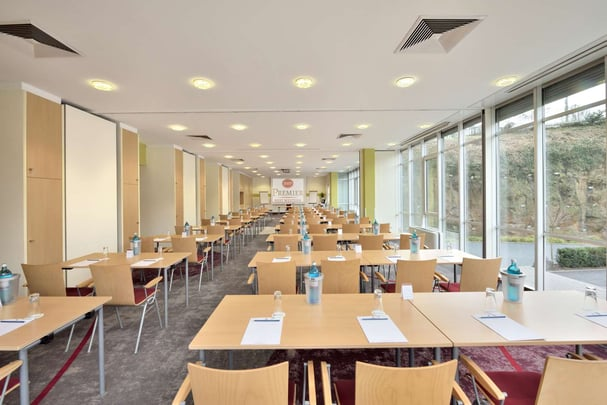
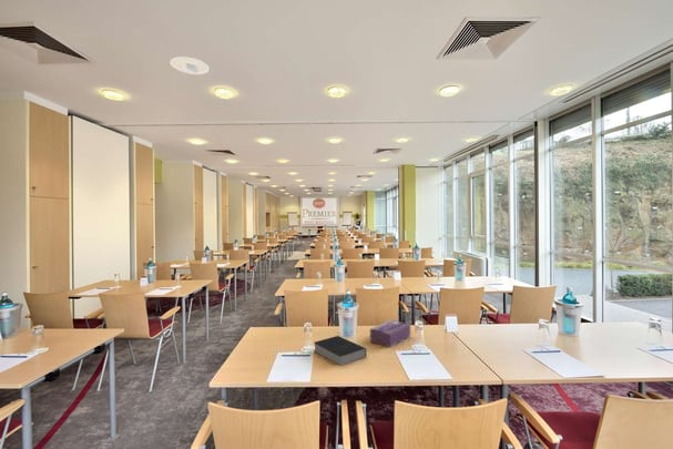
+ recessed light [170,55,211,75]
+ tissue box [369,318,411,348]
+ book [313,335,367,367]
